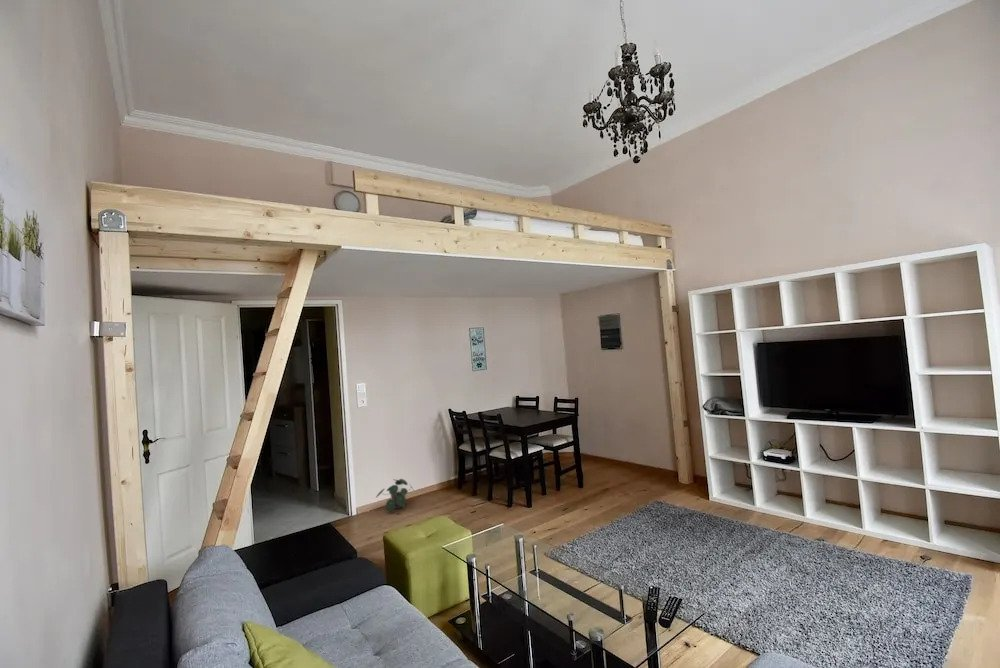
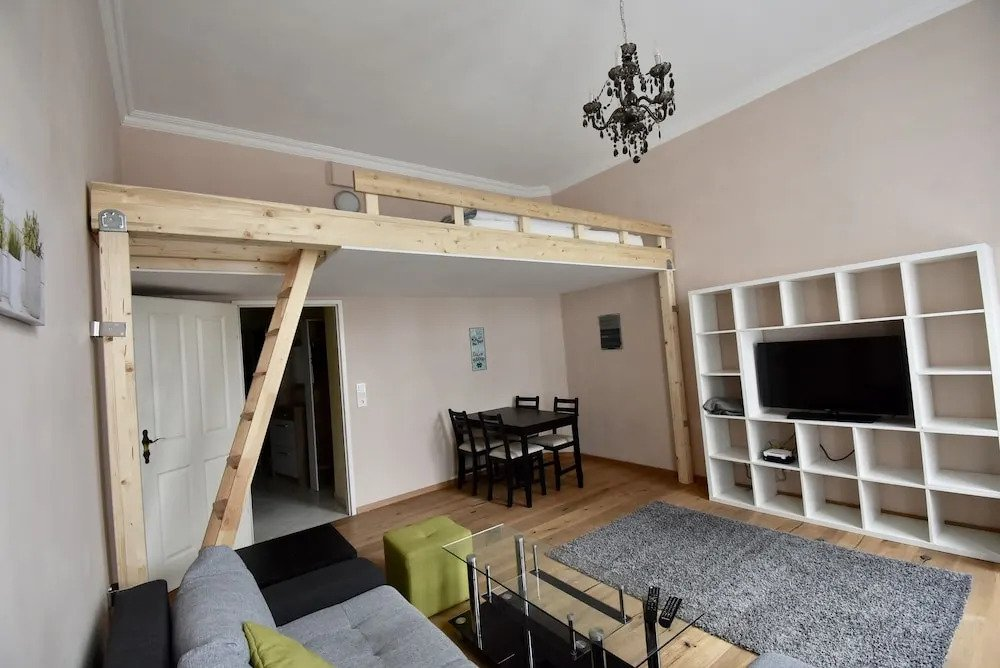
- potted plant [375,478,414,512]
